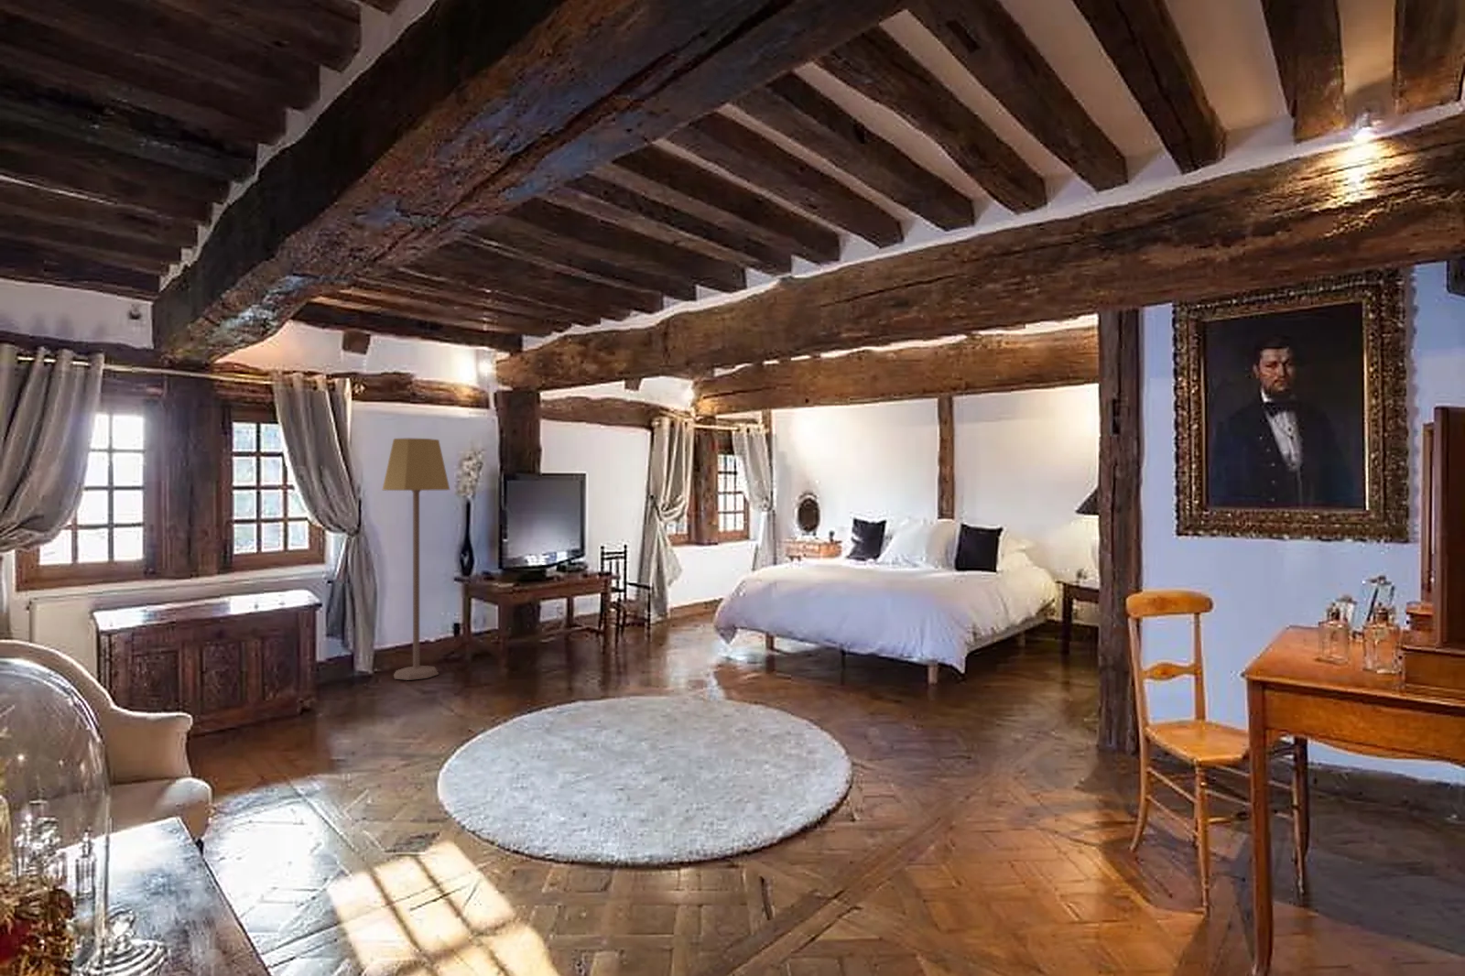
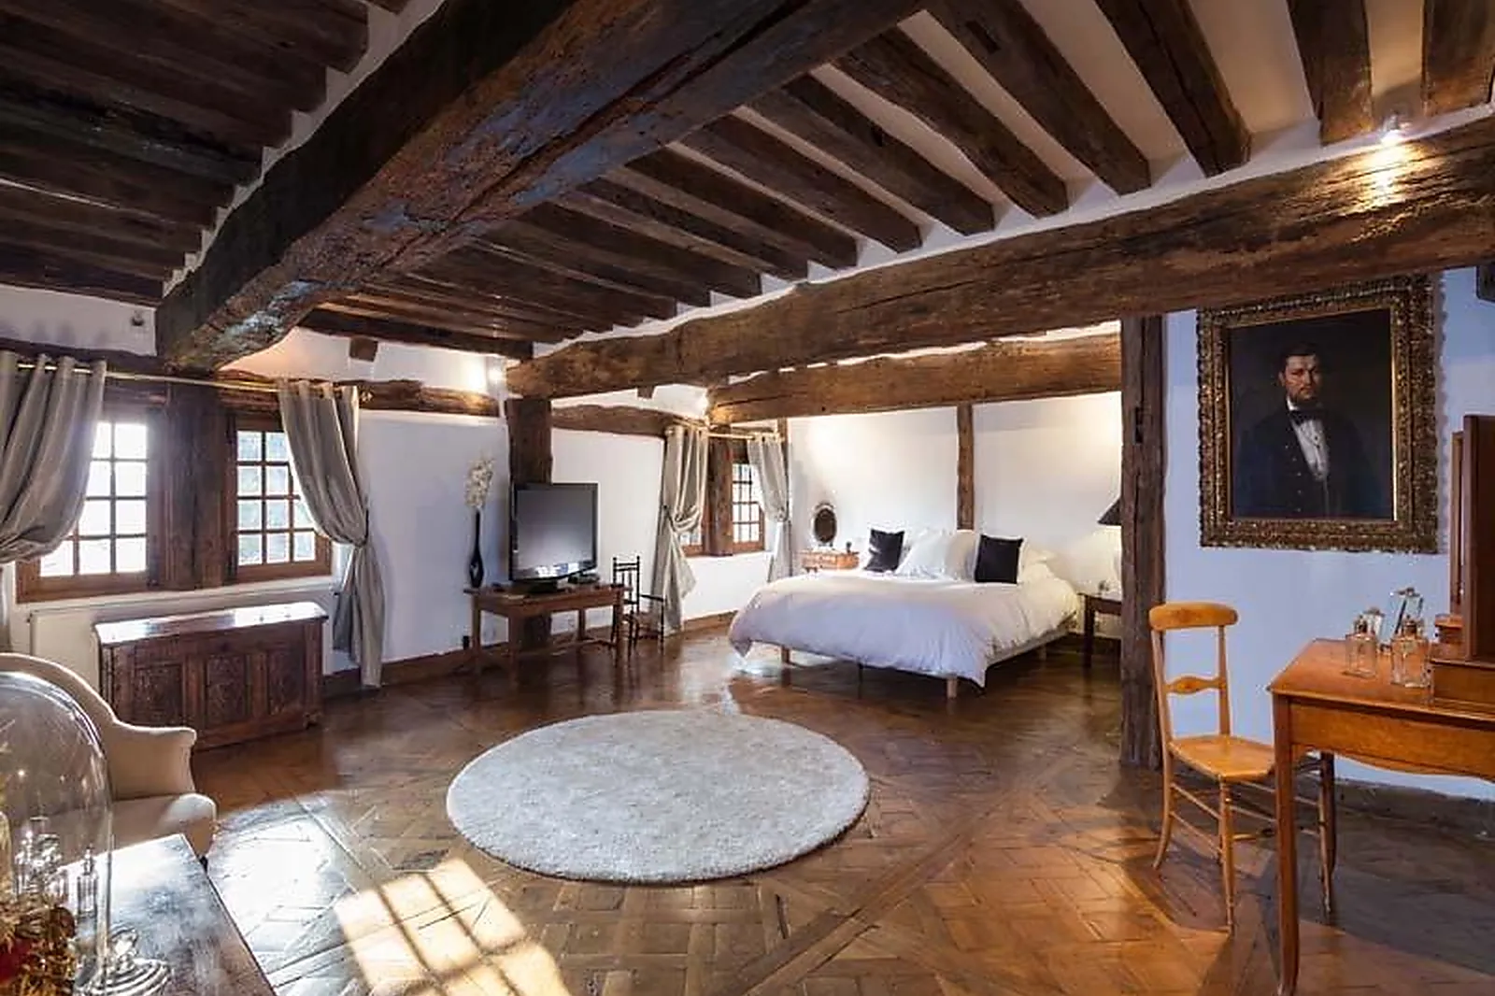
- lamp [382,438,451,681]
